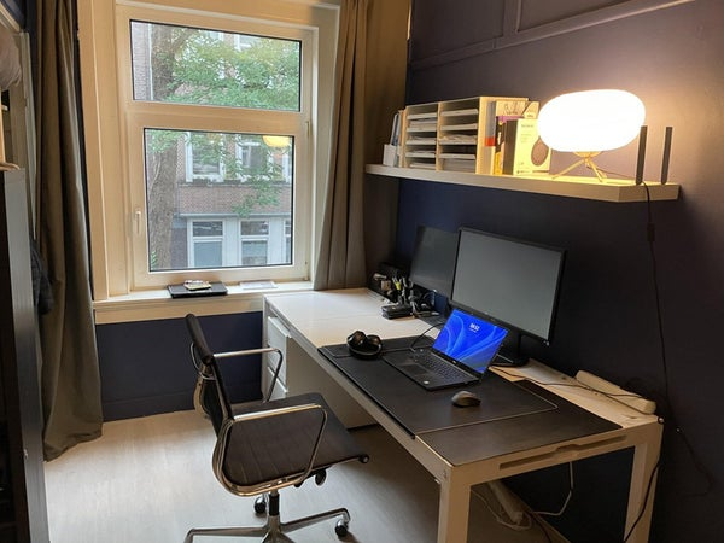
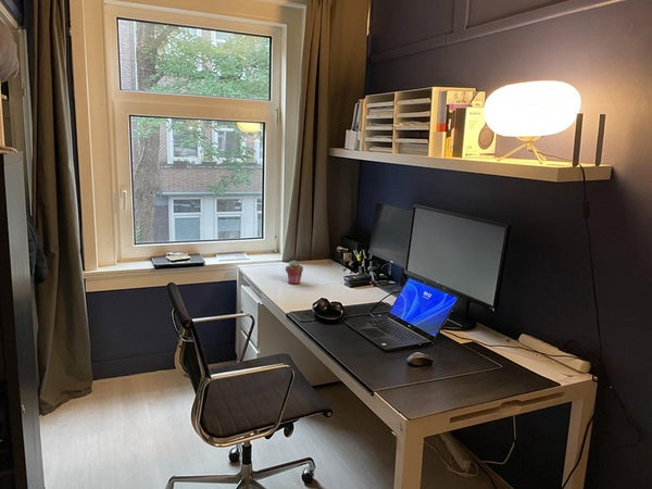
+ potted succulent [285,260,304,285]
